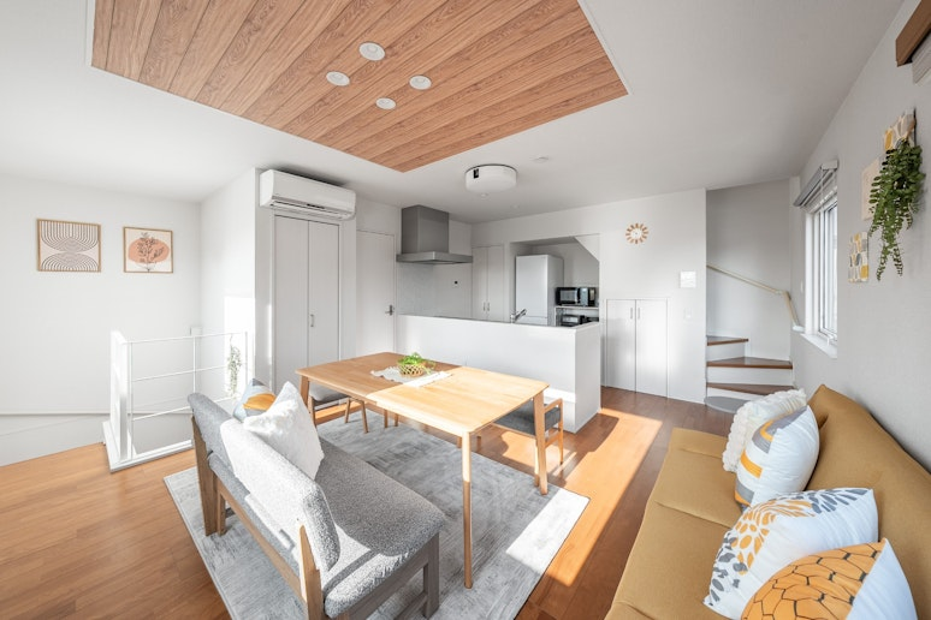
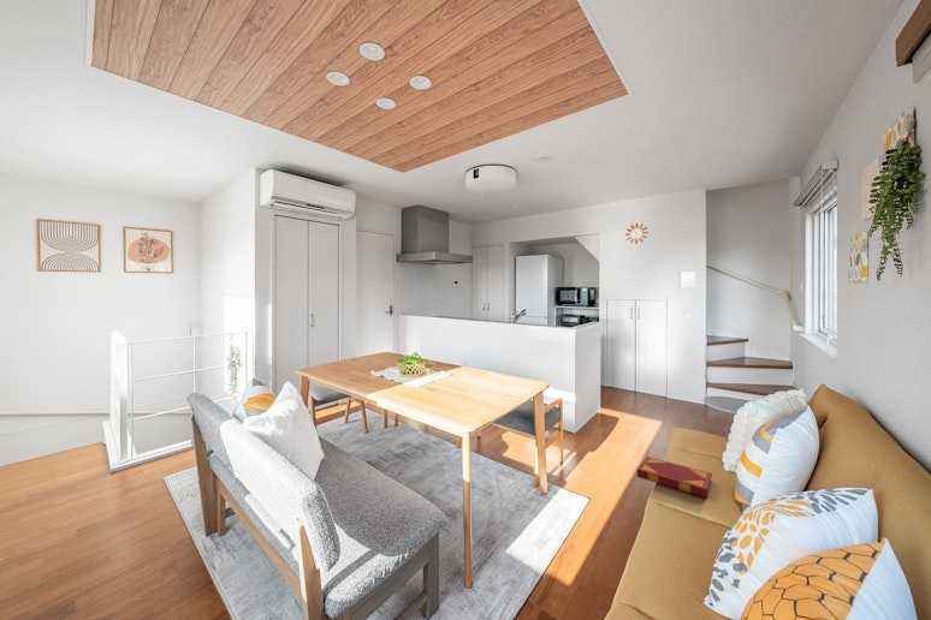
+ hardback book [636,455,713,500]
